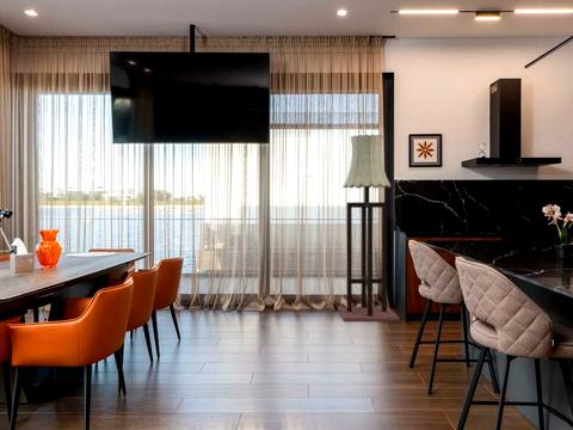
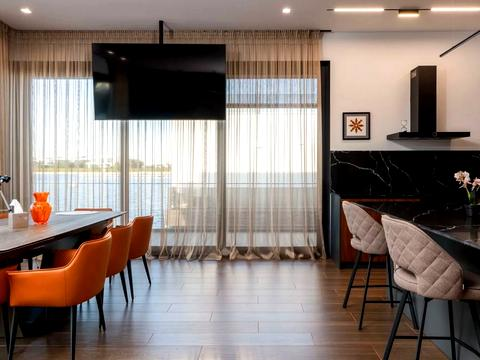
- floor lamp [337,134,400,322]
